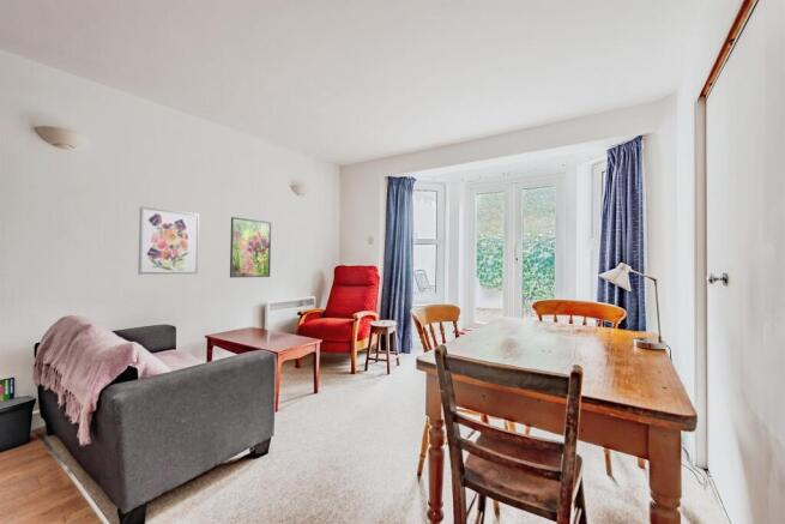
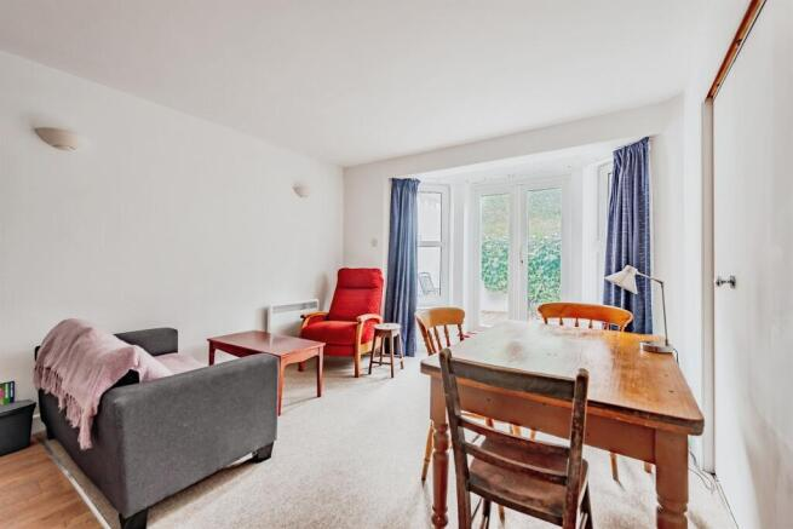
- wall art [137,205,200,276]
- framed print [229,216,272,278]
